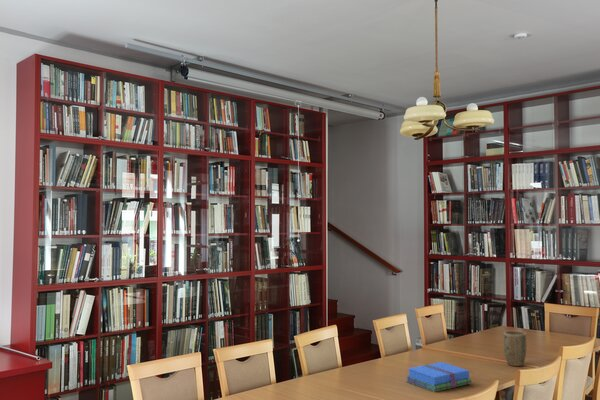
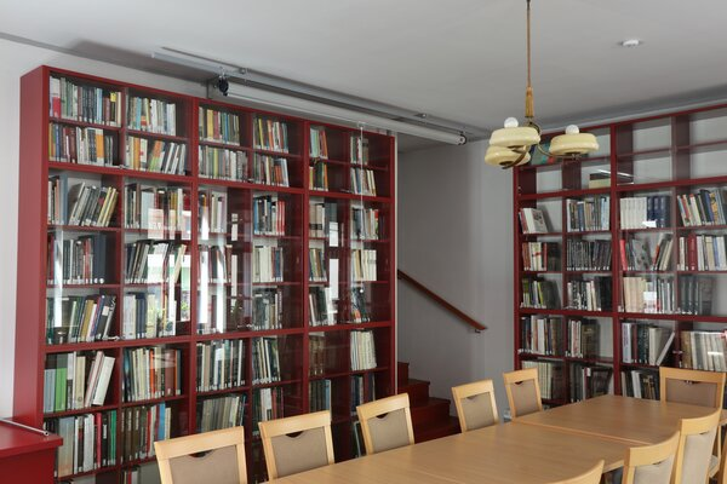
- books [405,361,472,393]
- plant pot [503,330,528,367]
